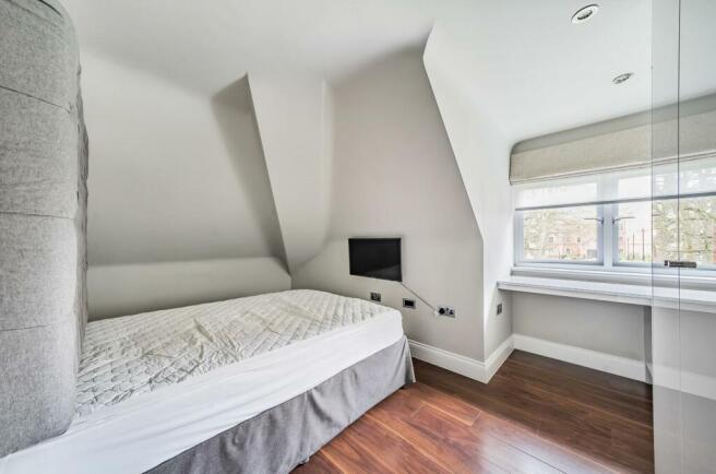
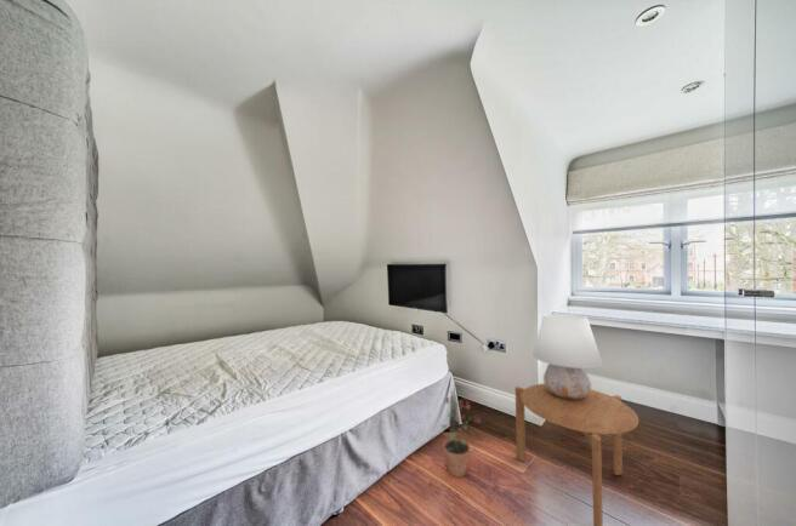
+ side table [514,383,639,526]
+ table lamp [531,313,604,400]
+ potted plant [440,395,483,479]
